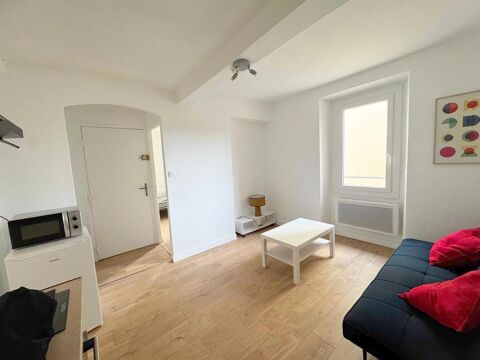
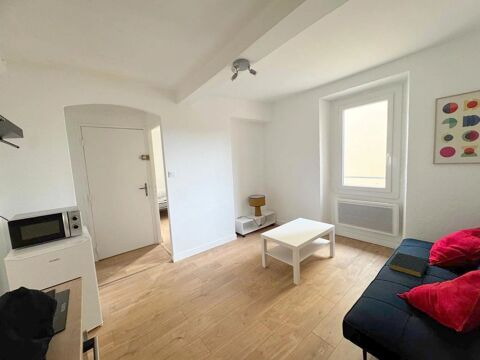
+ hardback book [388,251,429,279]
